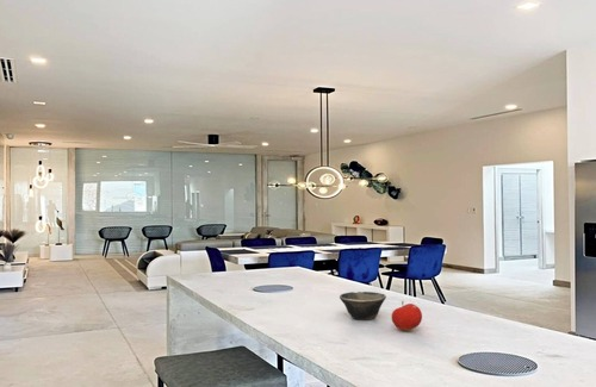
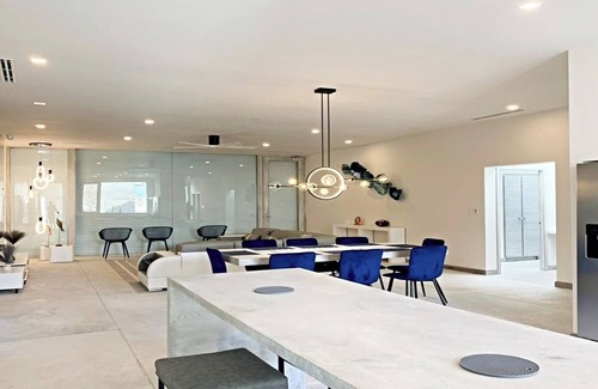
- fruit [391,300,423,332]
- bowl [339,291,387,320]
